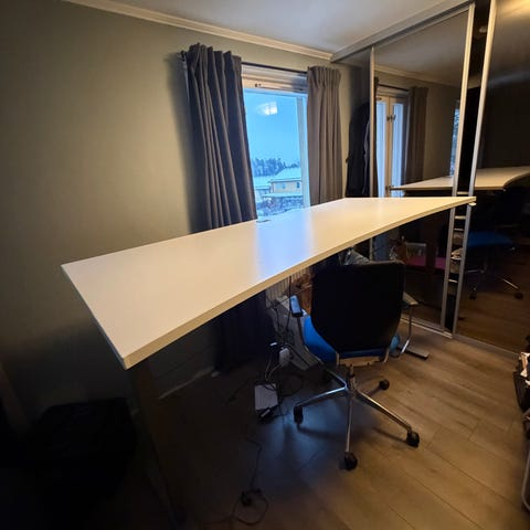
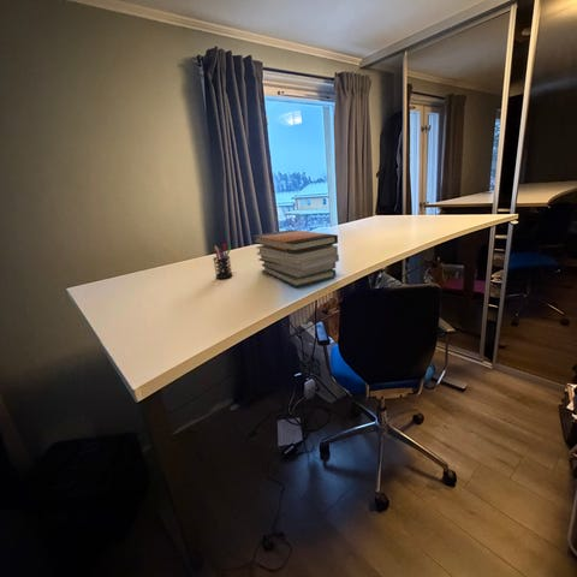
+ book stack [251,228,340,287]
+ pen holder [212,243,233,280]
